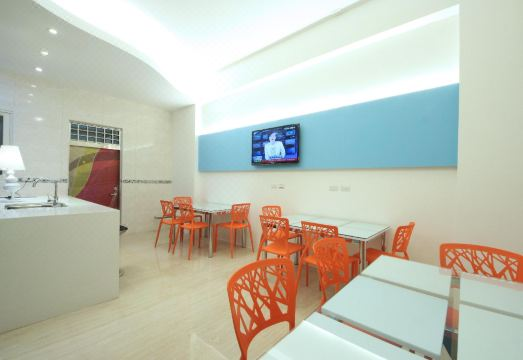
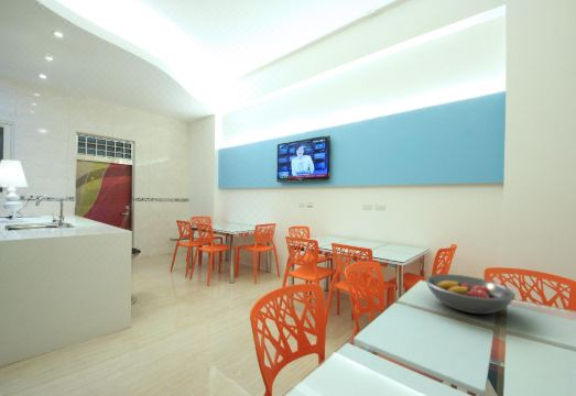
+ fruit bowl [424,273,517,315]
